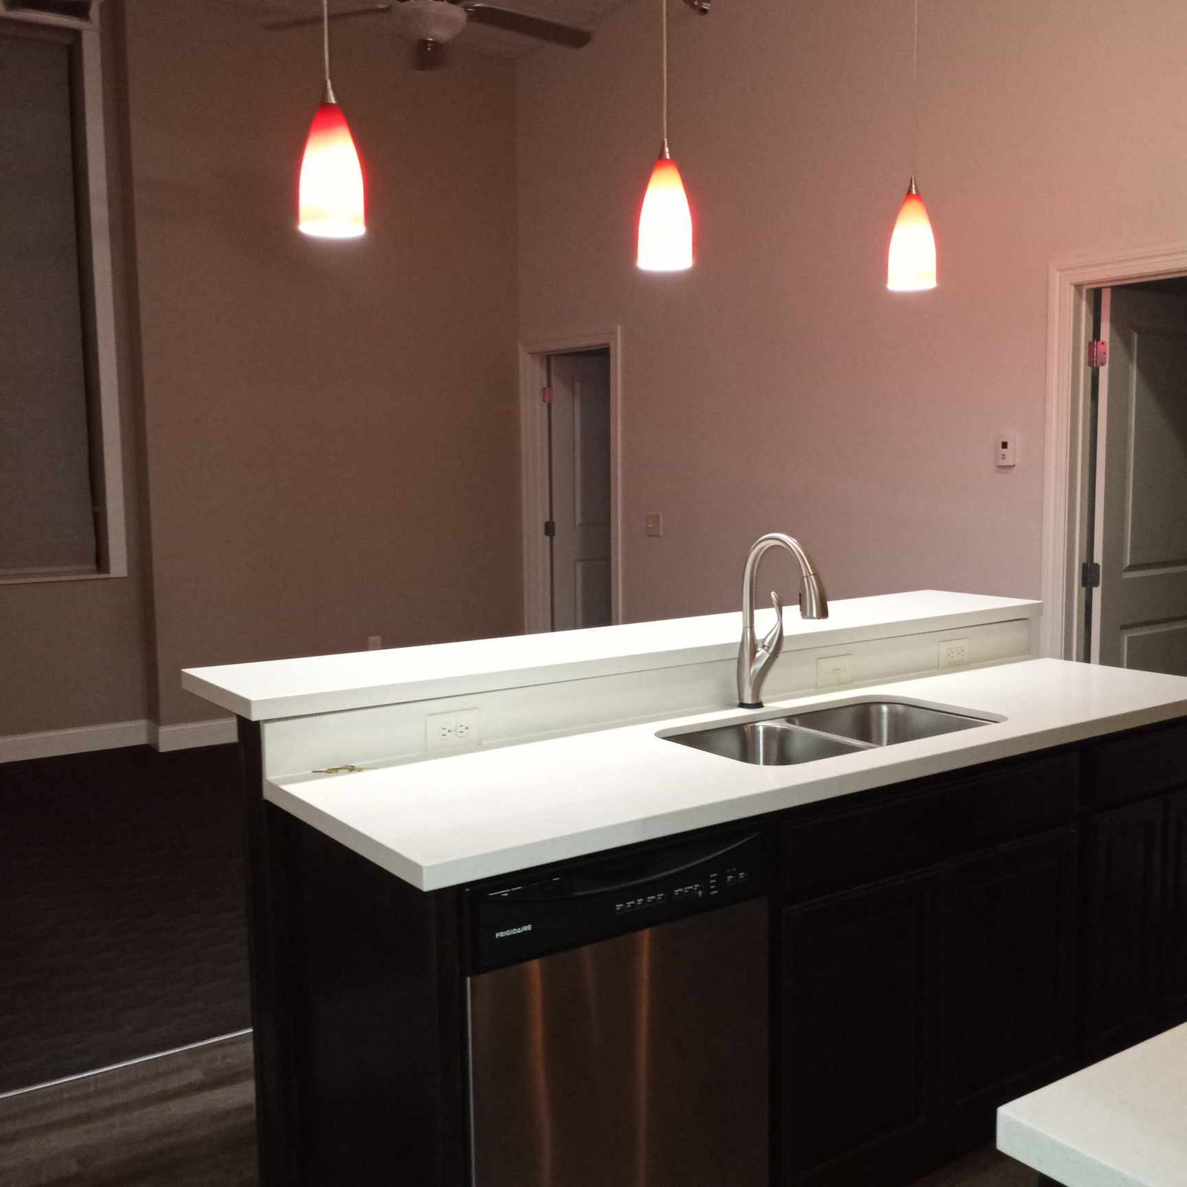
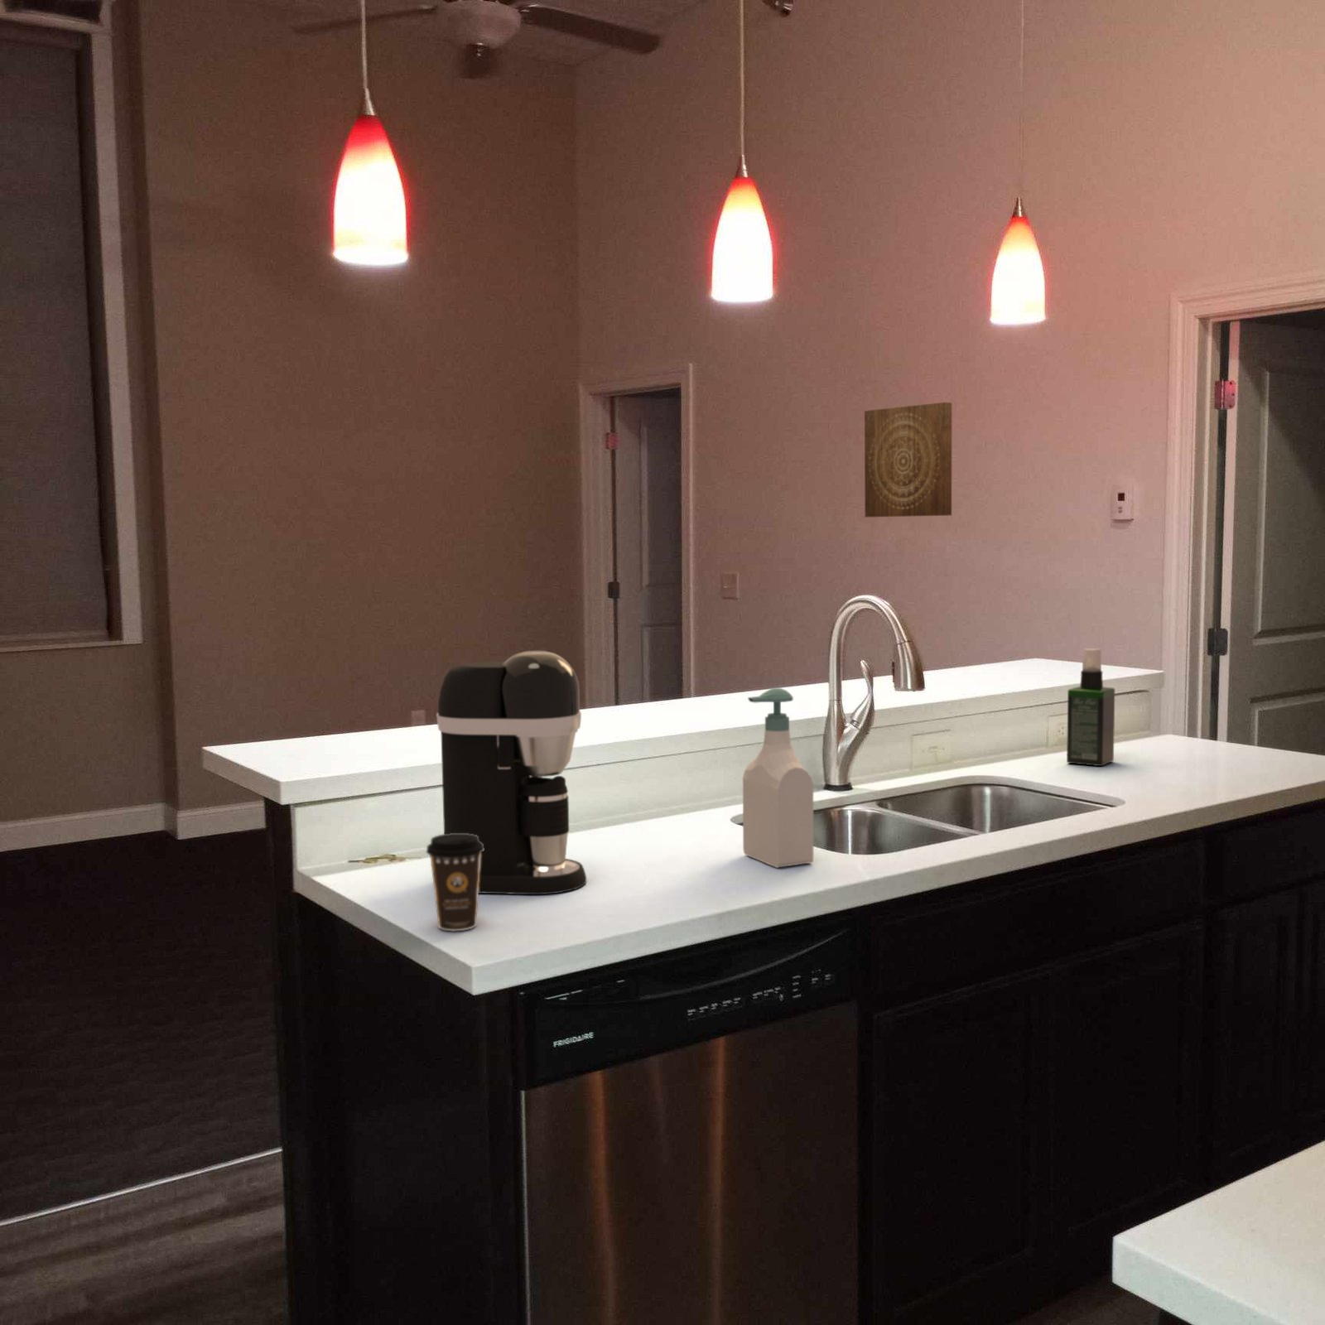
+ wall art [864,402,952,518]
+ spray bottle [1065,648,1115,767]
+ coffee cup [426,834,484,932]
+ soap bottle [743,687,814,869]
+ coffee maker [436,650,587,895]
